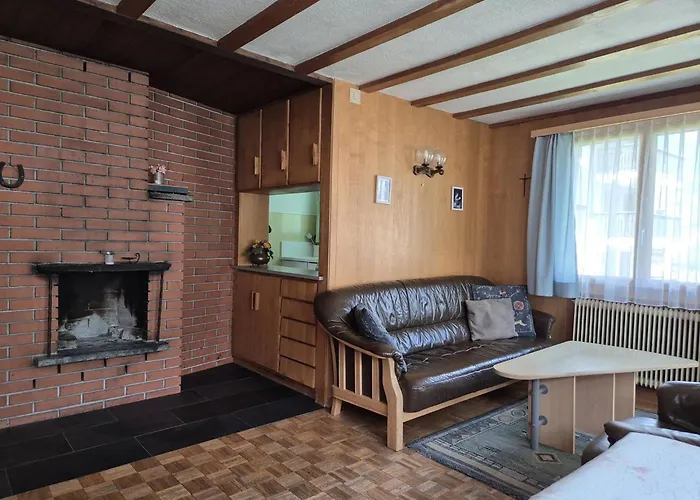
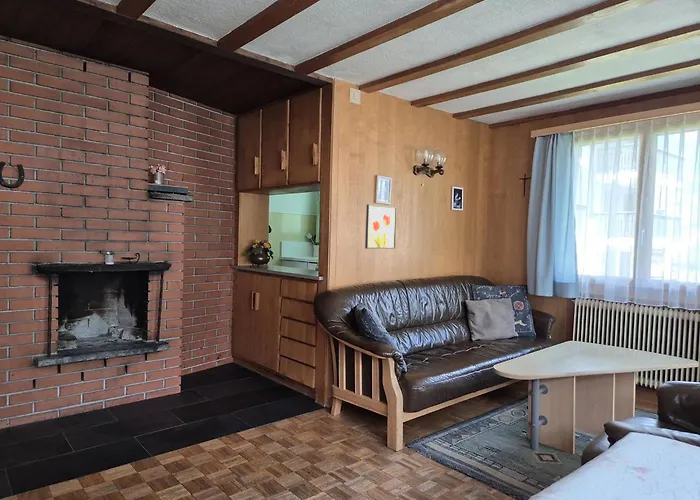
+ wall art [364,203,398,250]
